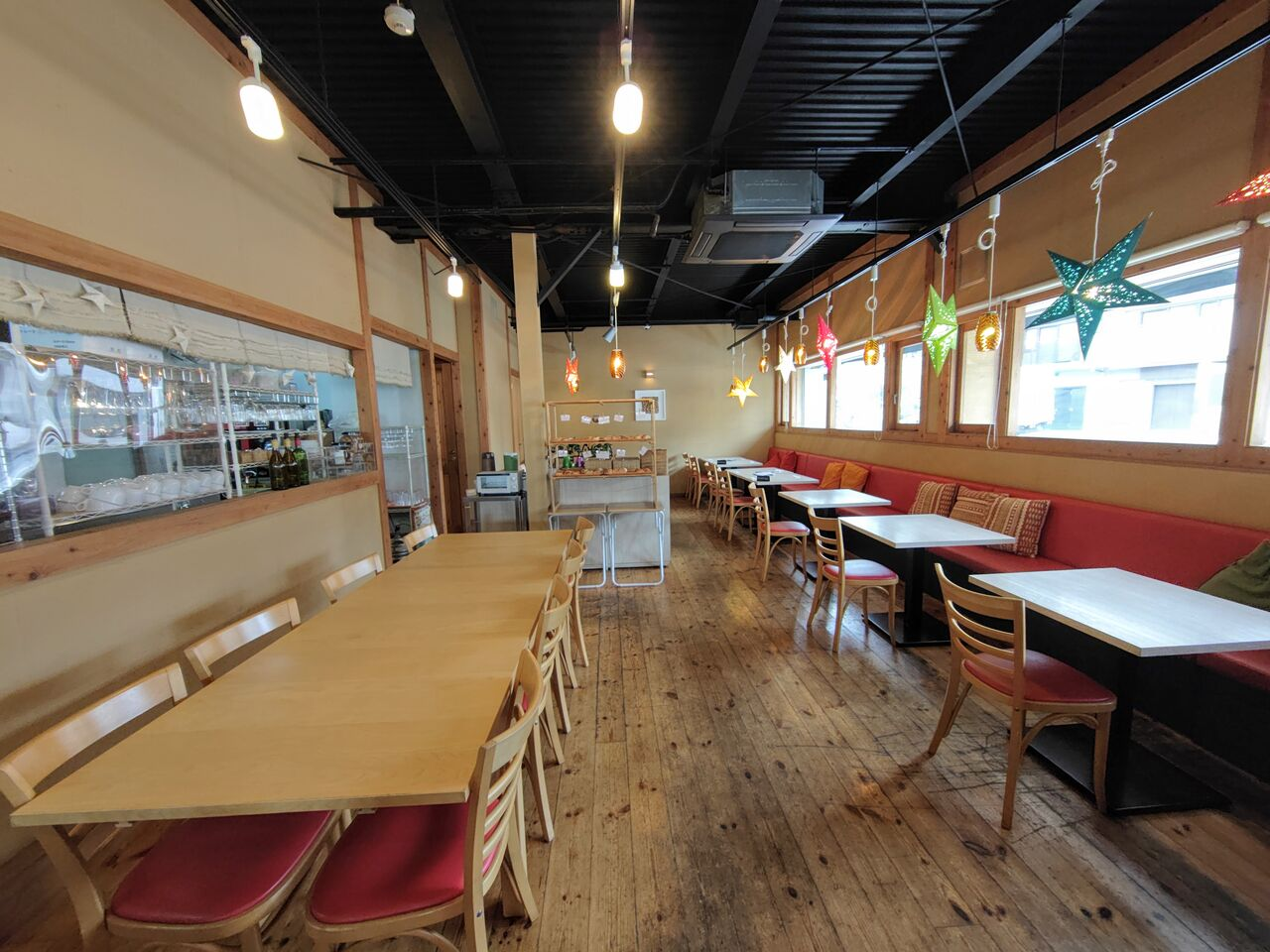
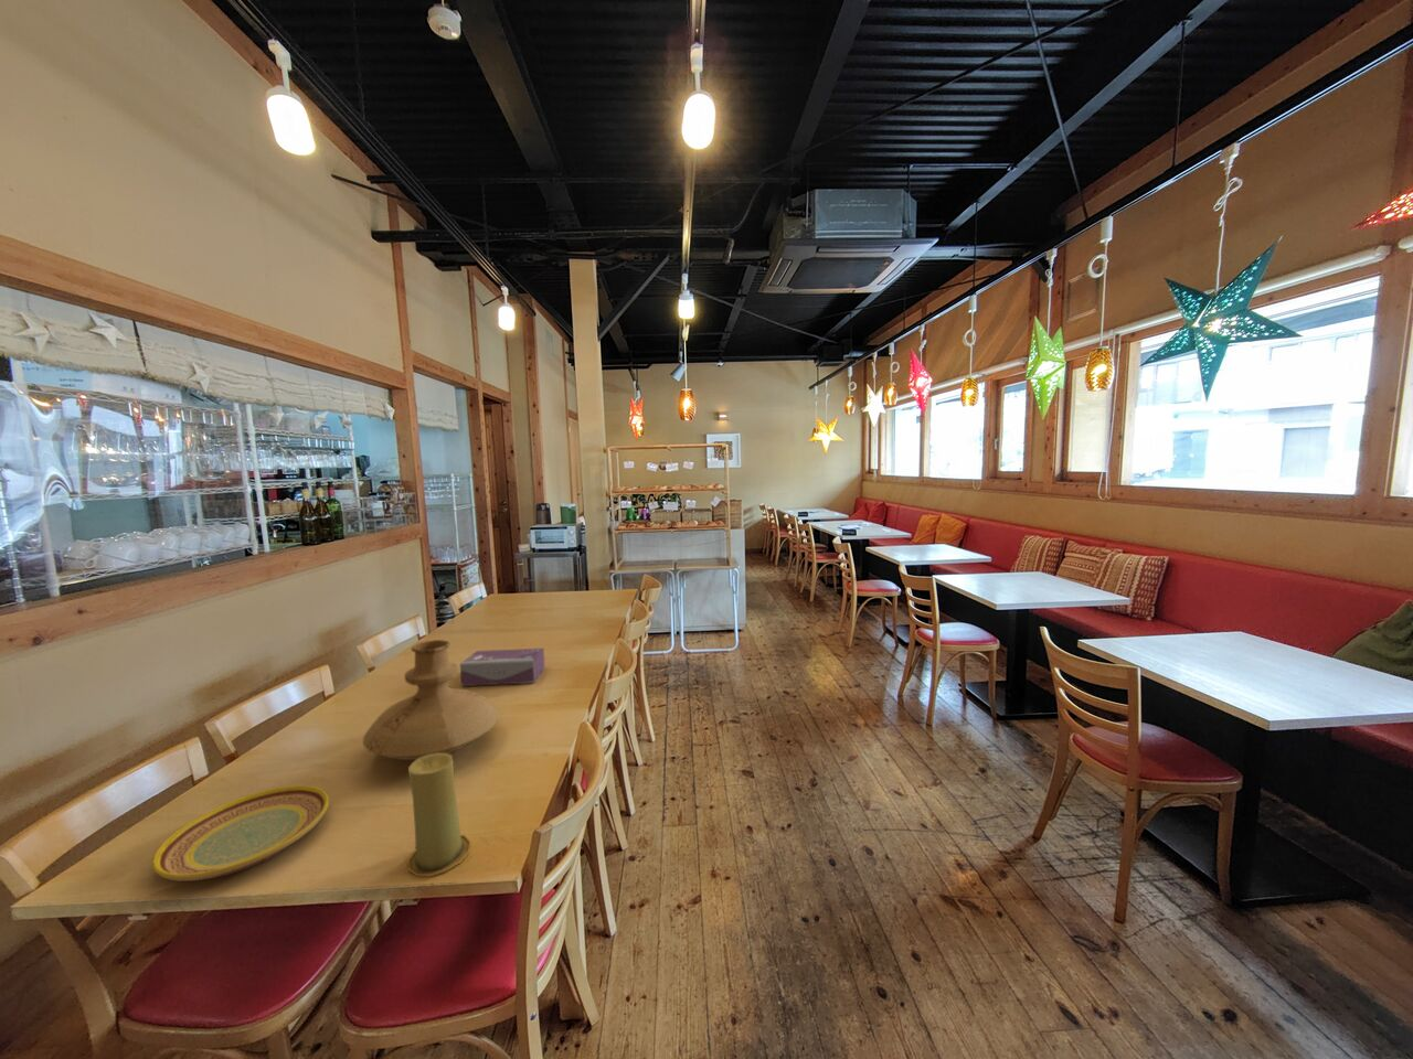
+ candle [407,753,473,877]
+ vase [362,639,500,761]
+ plate [151,784,330,882]
+ tissue box [460,647,546,687]
